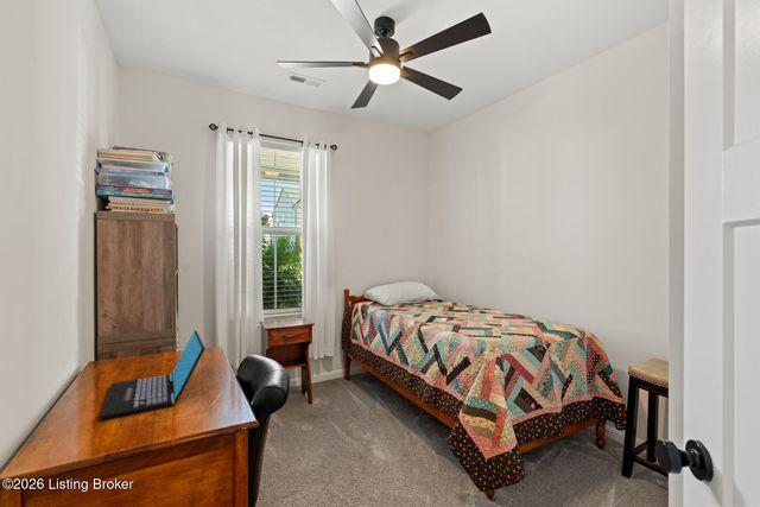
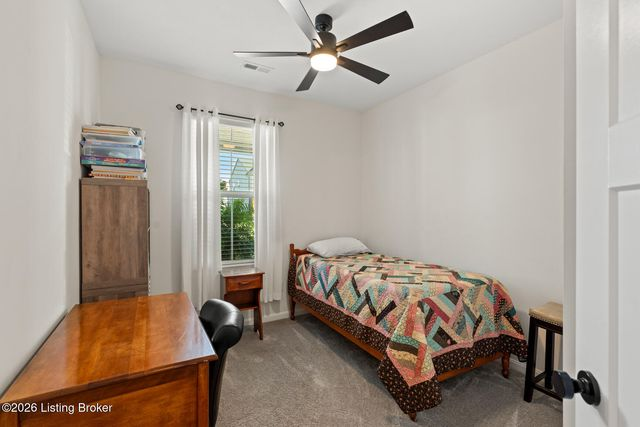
- laptop [99,329,207,420]
